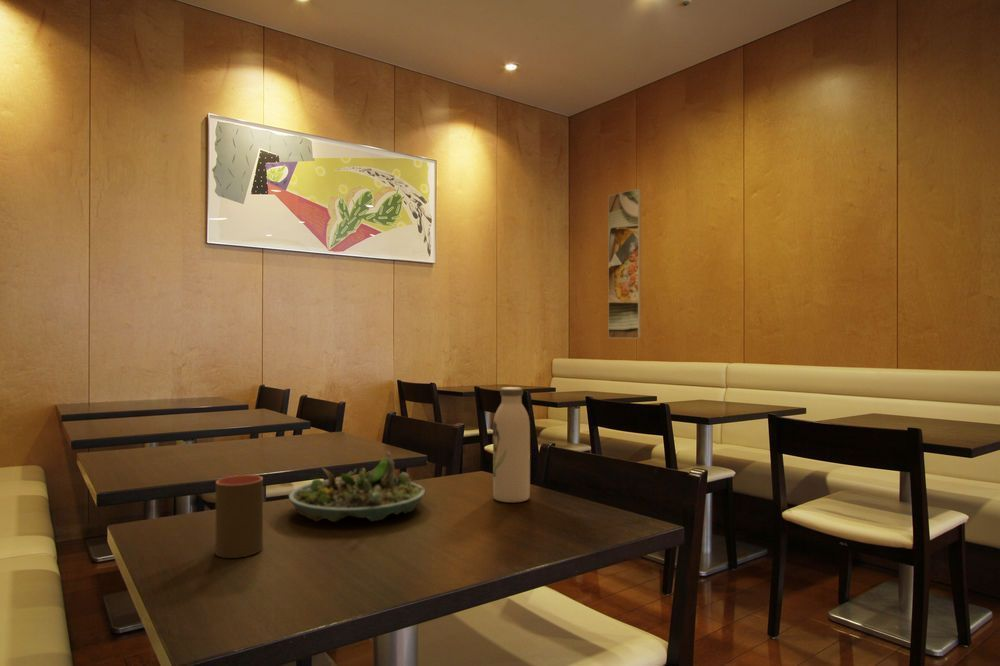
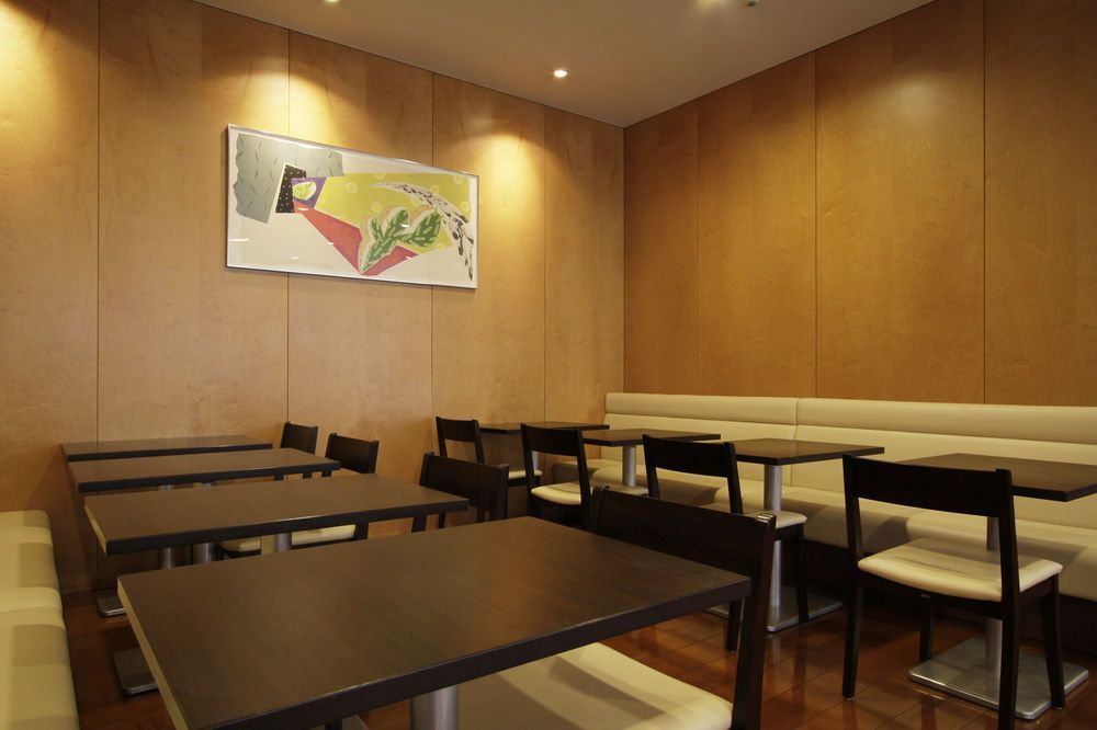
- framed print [607,188,642,339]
- succulent planter [287,450,426,523]
- cup [215,474,264,559]
- water bottle [492,386,531,503]
